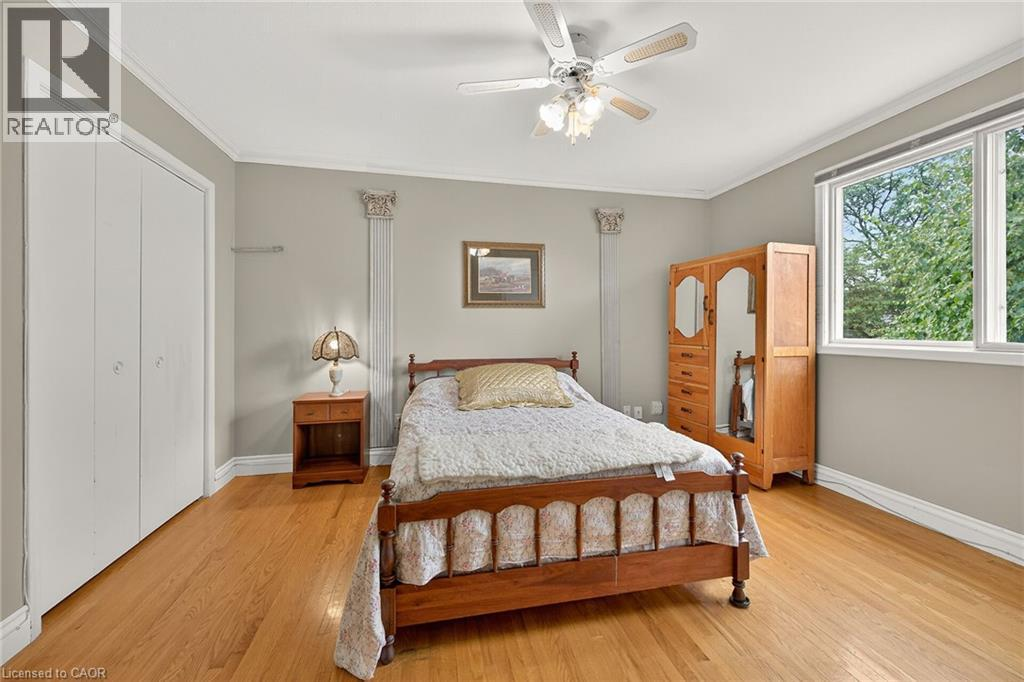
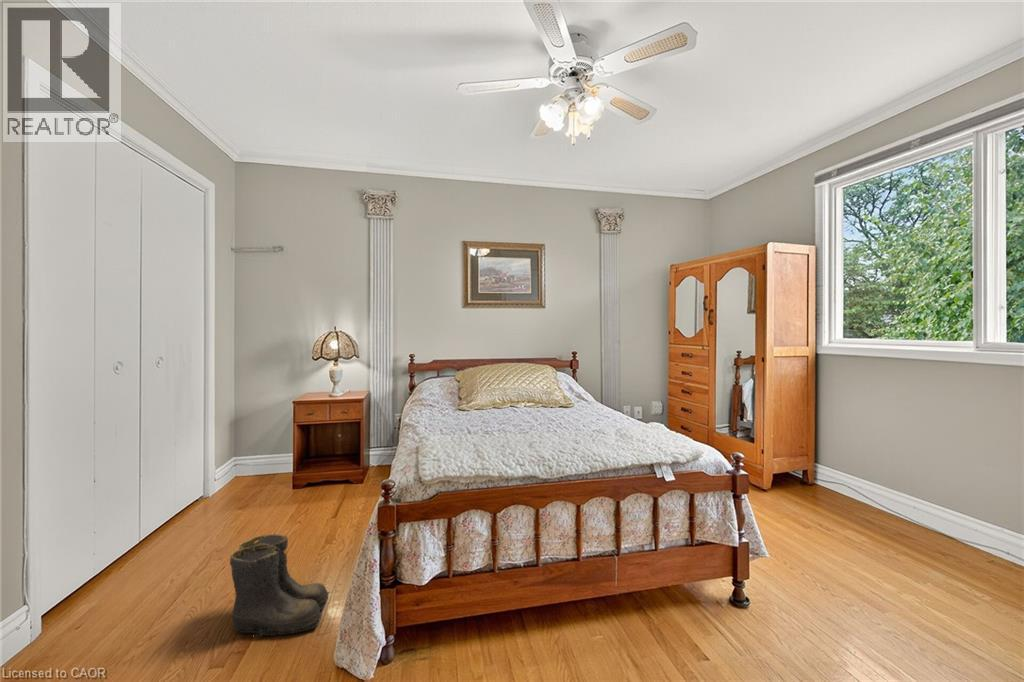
+ boots [229,533,330,637]
